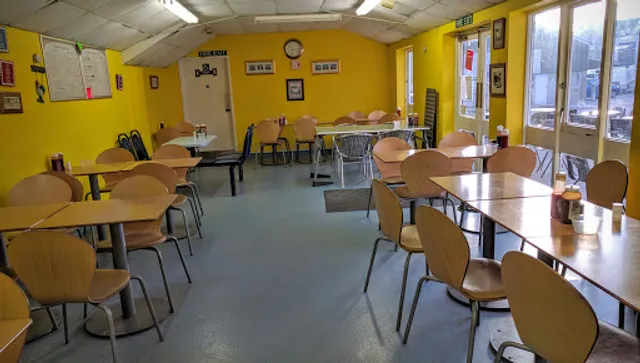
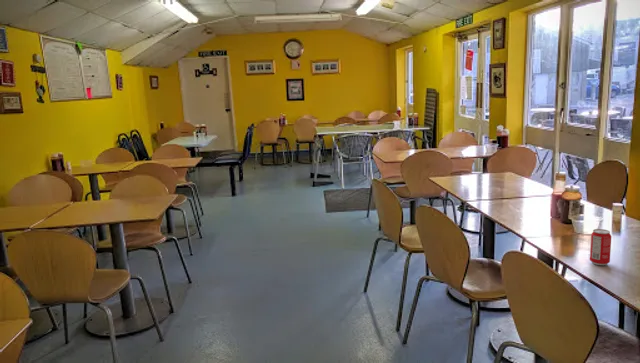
+ beverage can [589,228,612,266]
